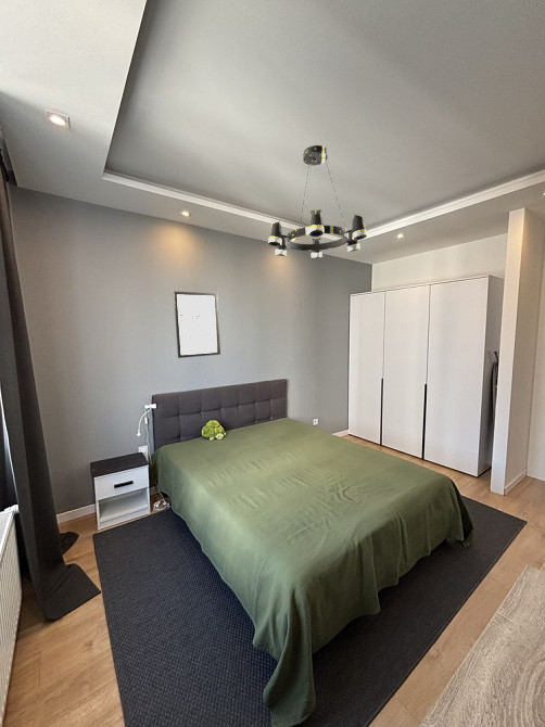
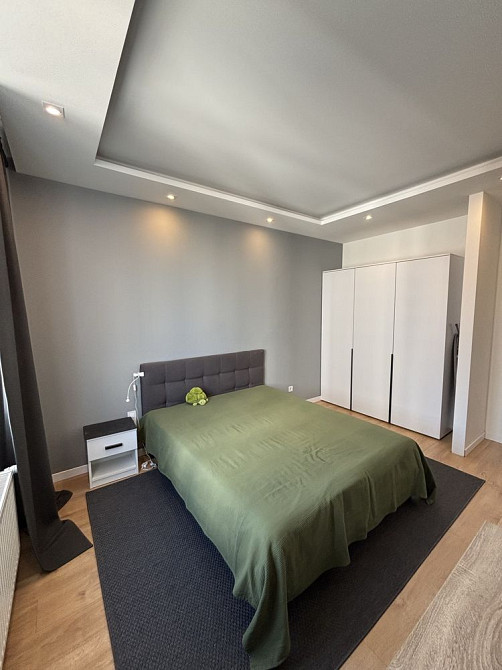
- wall art [173,291,221,359]
- chandelier [267,144,368,259]
